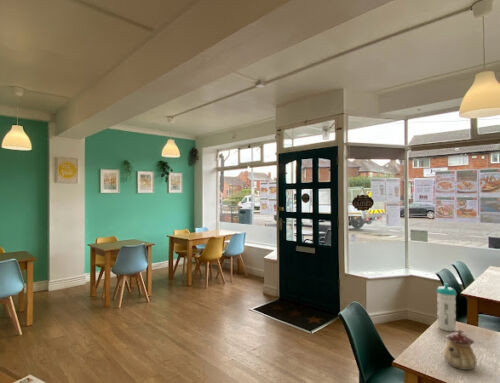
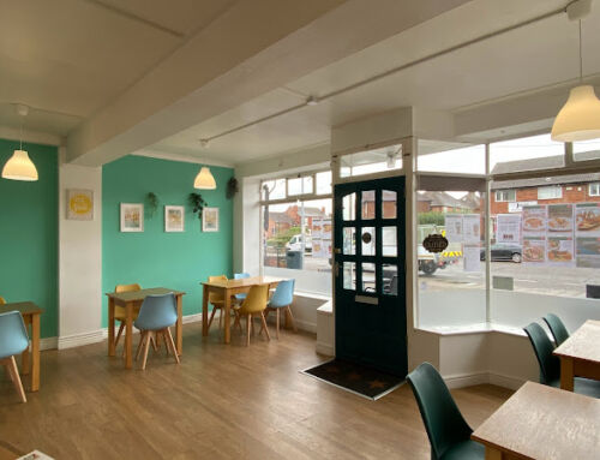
- water bottle [436,282,457,332]
- teapot [442,328,478,371]
